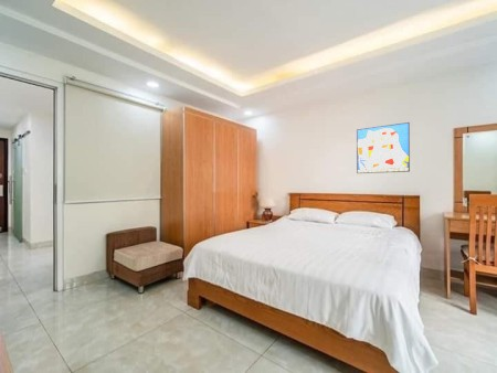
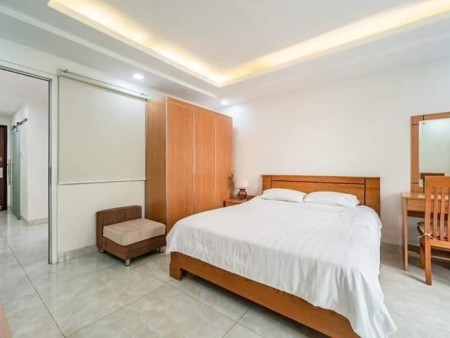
- wall art [356,121,411,174]
